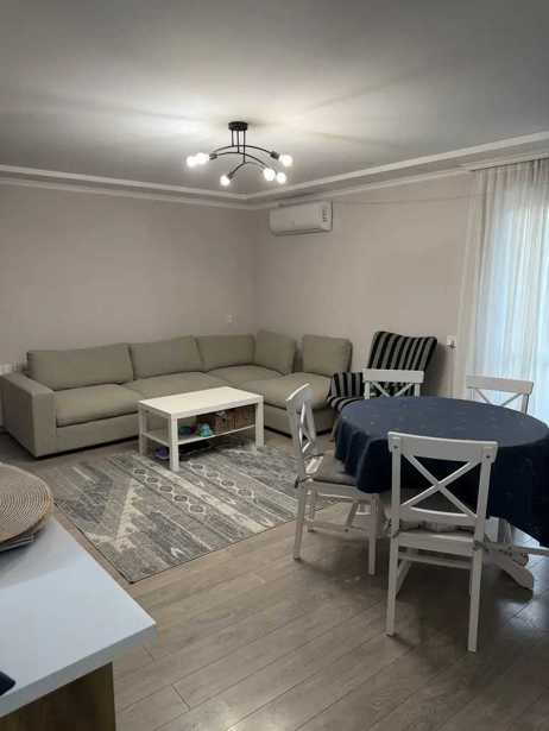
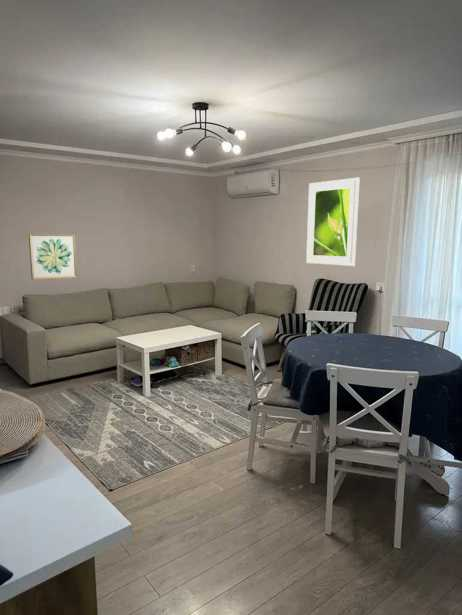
+ wall art [28,233,78,280]
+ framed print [305,177,361,267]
